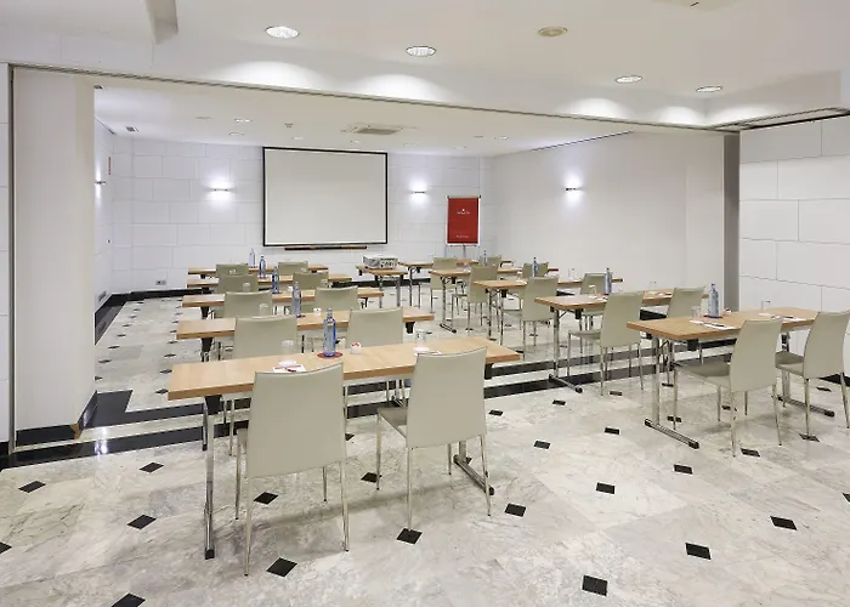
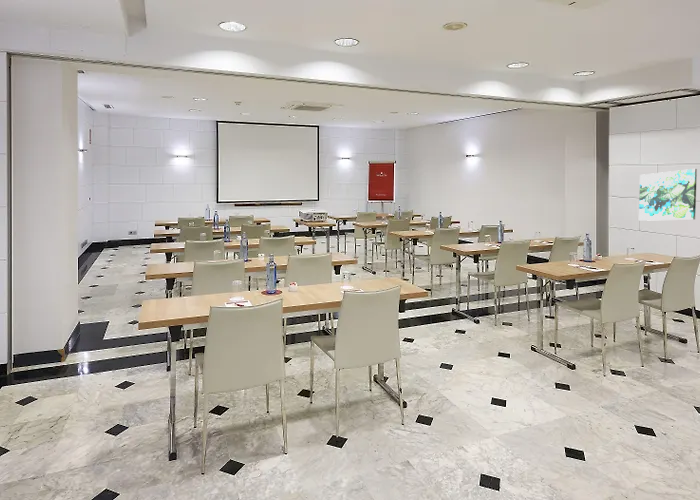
+ wall art [638,168,698,222]
